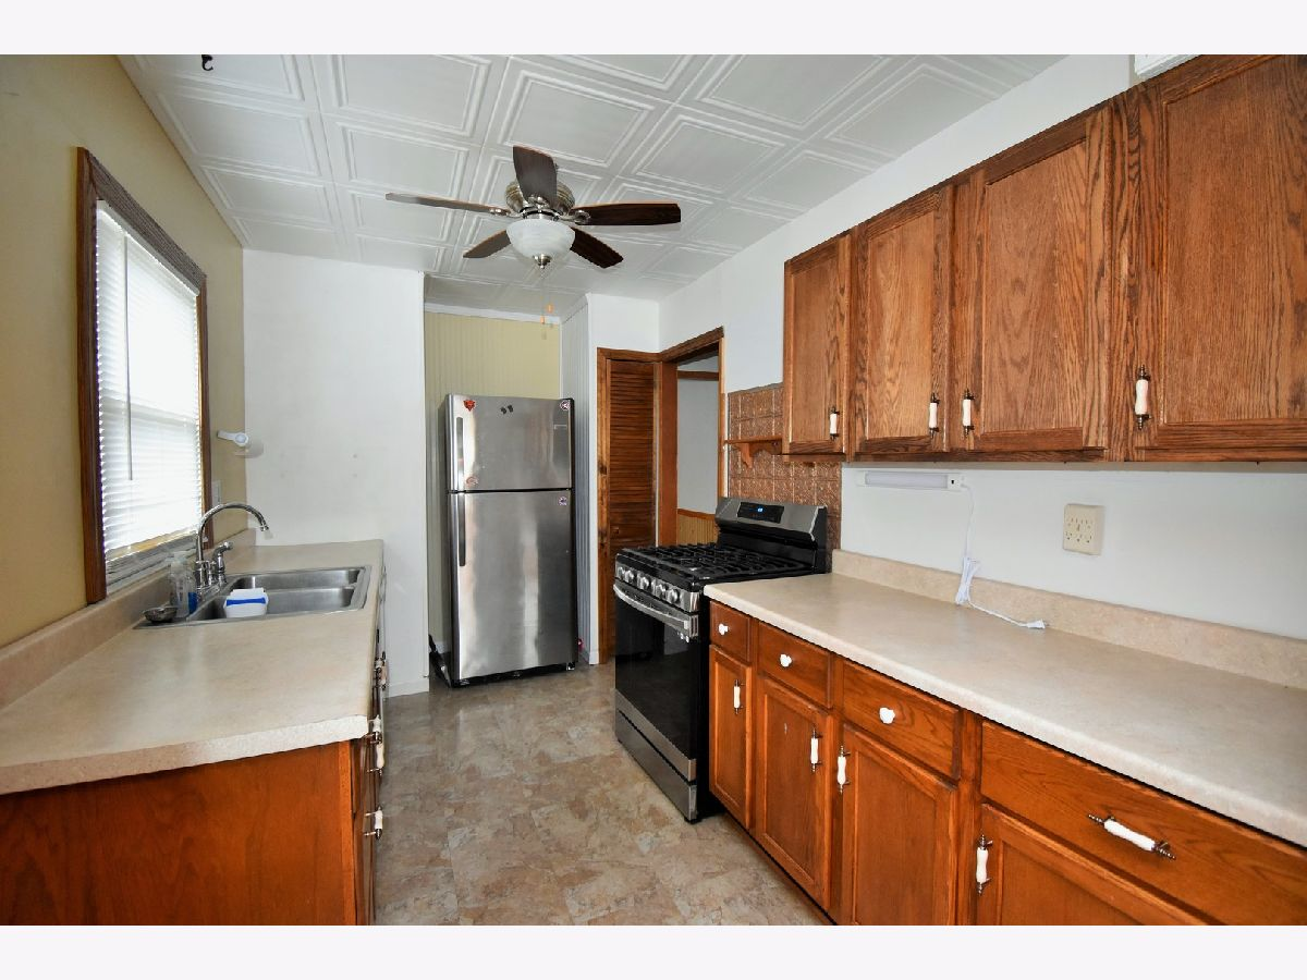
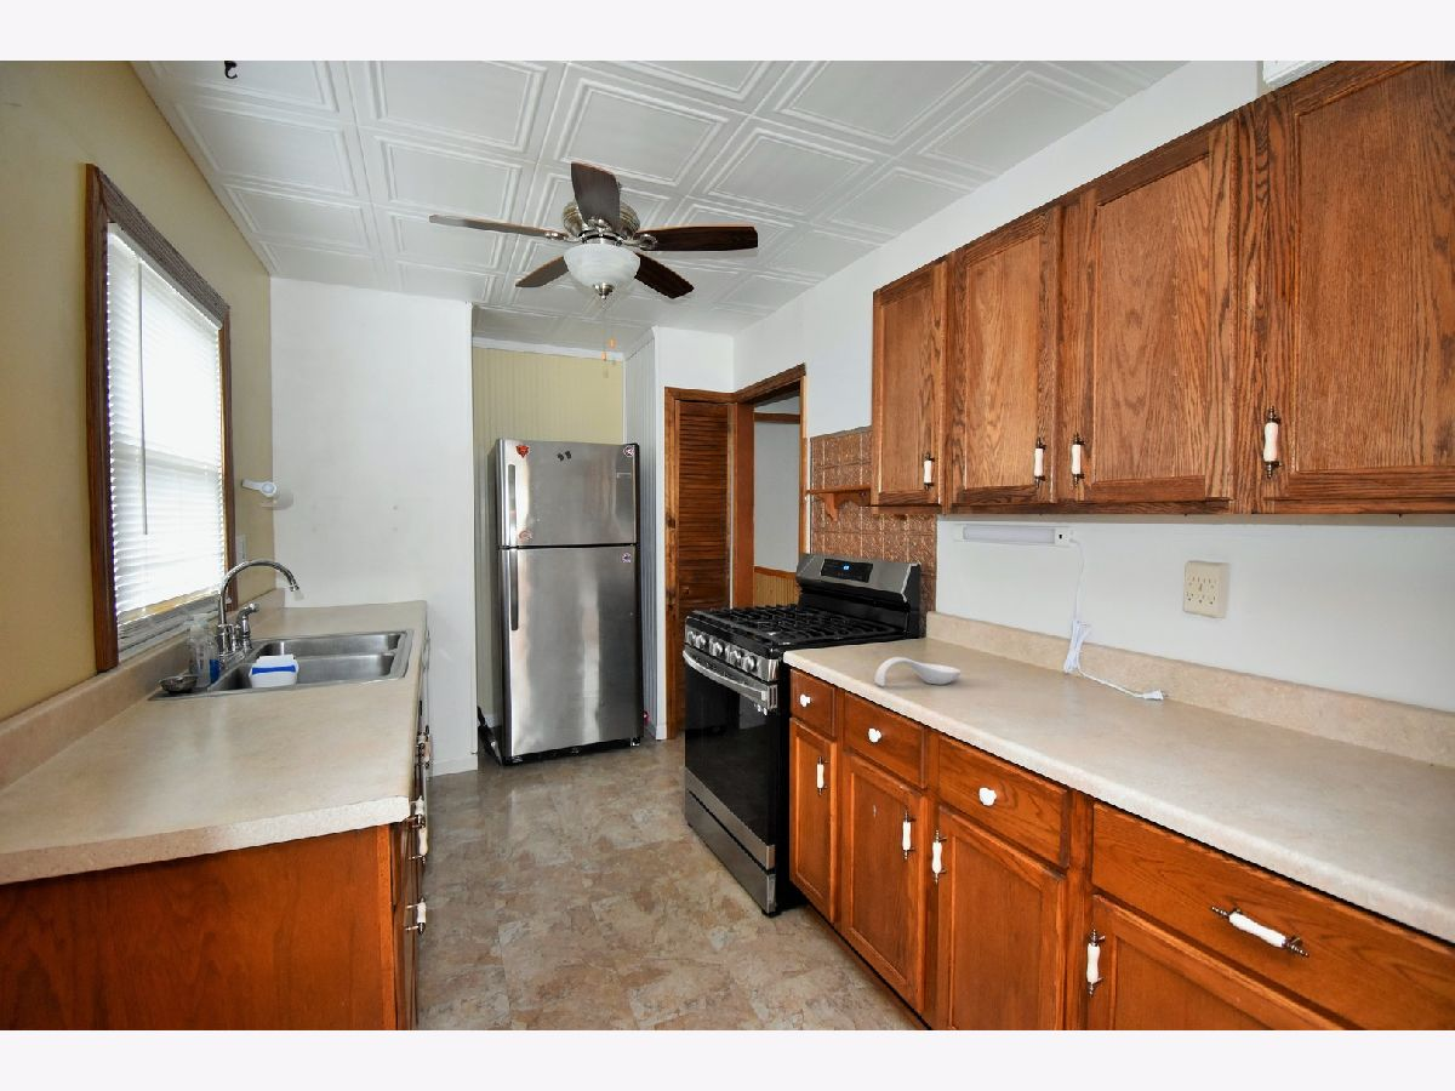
+ spoon rest [873,656,963,687]
